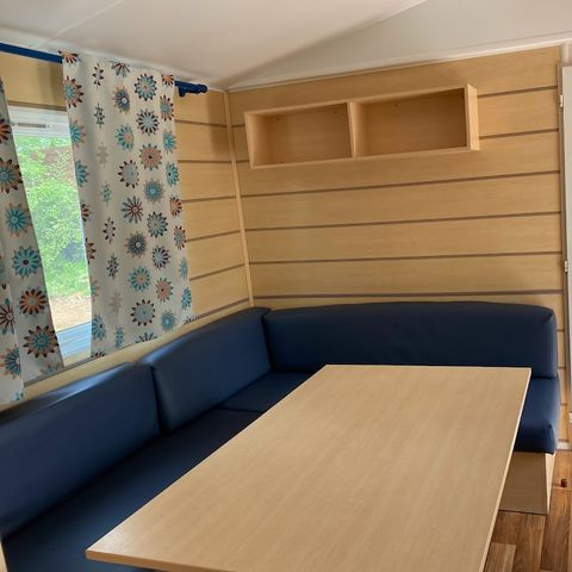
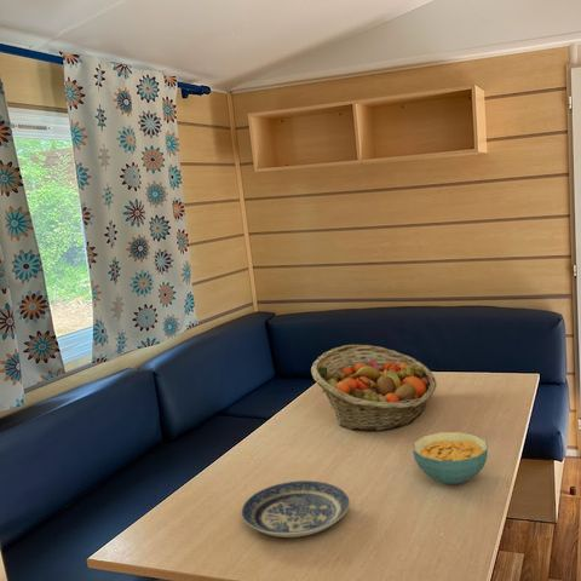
+ plate [241,479,351,539]
+ fruit basket [310,344,437,432]
+ cereal bowl [412,431,489,485]
